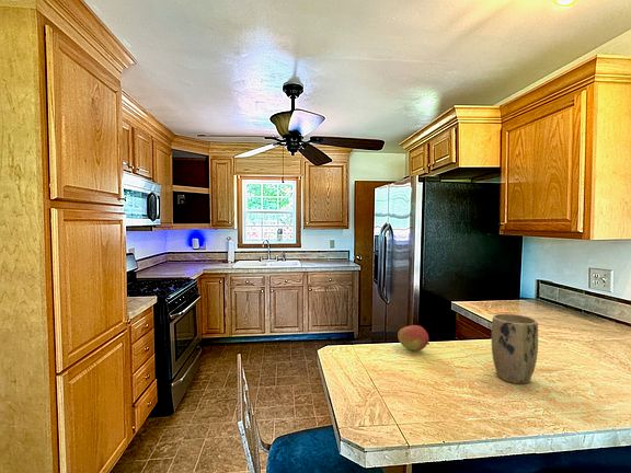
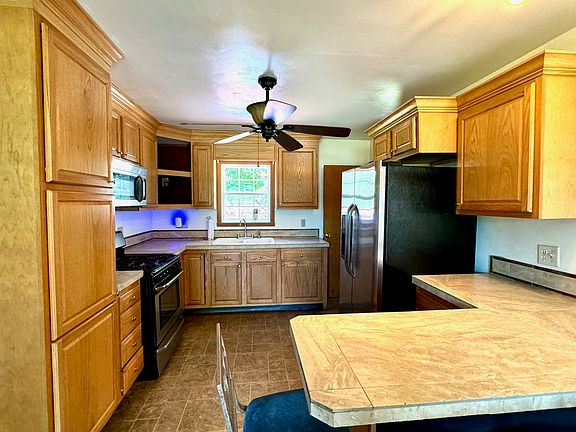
- plant pot [491,313,539,385]
- fruit [397,324,431,353]
